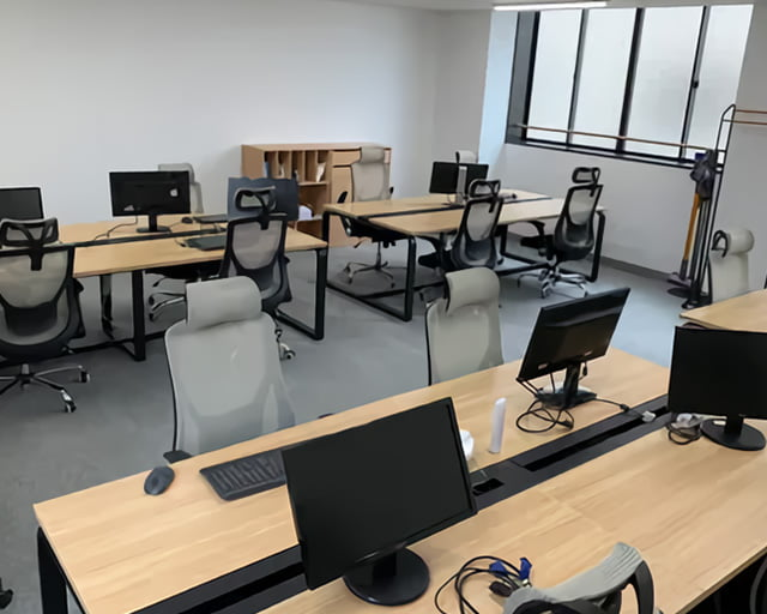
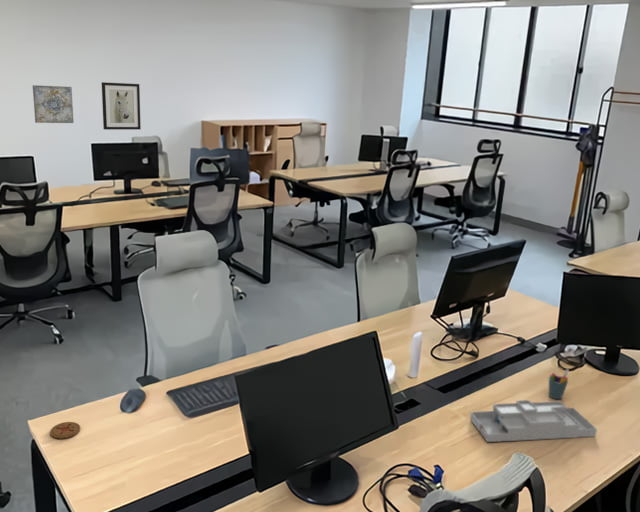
+ wall art [101,81,142,131]
+ pen holder [548,368,570,400]
+ coaster [49,421,81,440]
+ desk organizer [469,399,598,443]
+ wall art [32,84,75,124]
